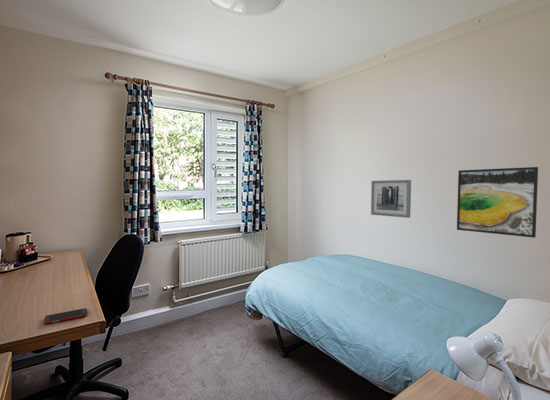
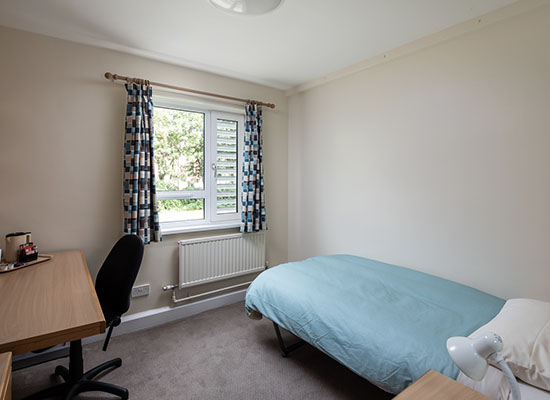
- cell phone [43,307,88,325]
- wall art [370,179,412,219]
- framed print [456,166,539,239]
